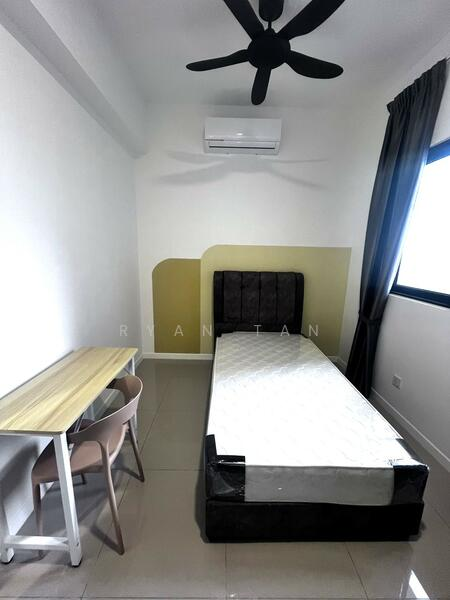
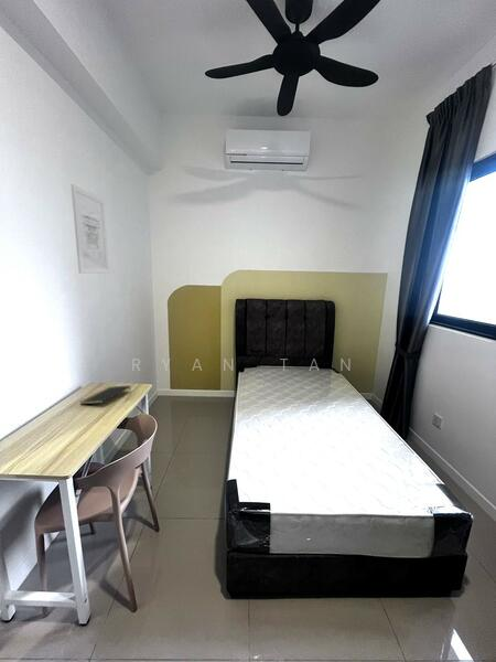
+ wall art [71,183,110,275]
+ notepad [78,384,132,405]
